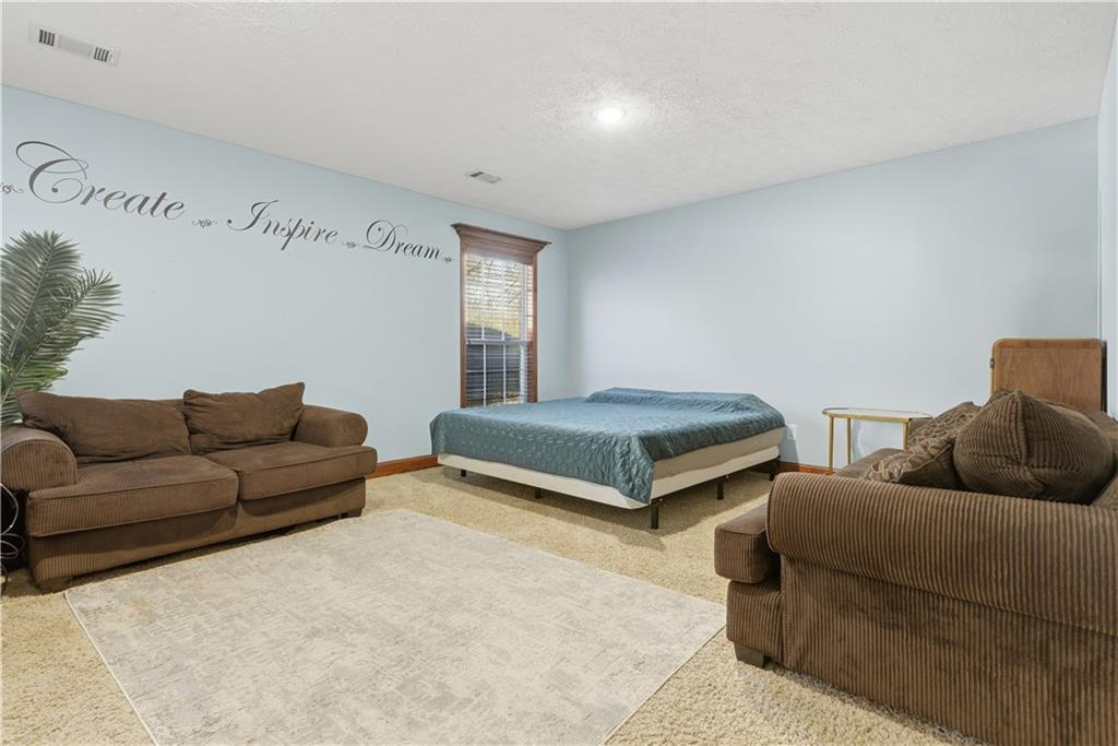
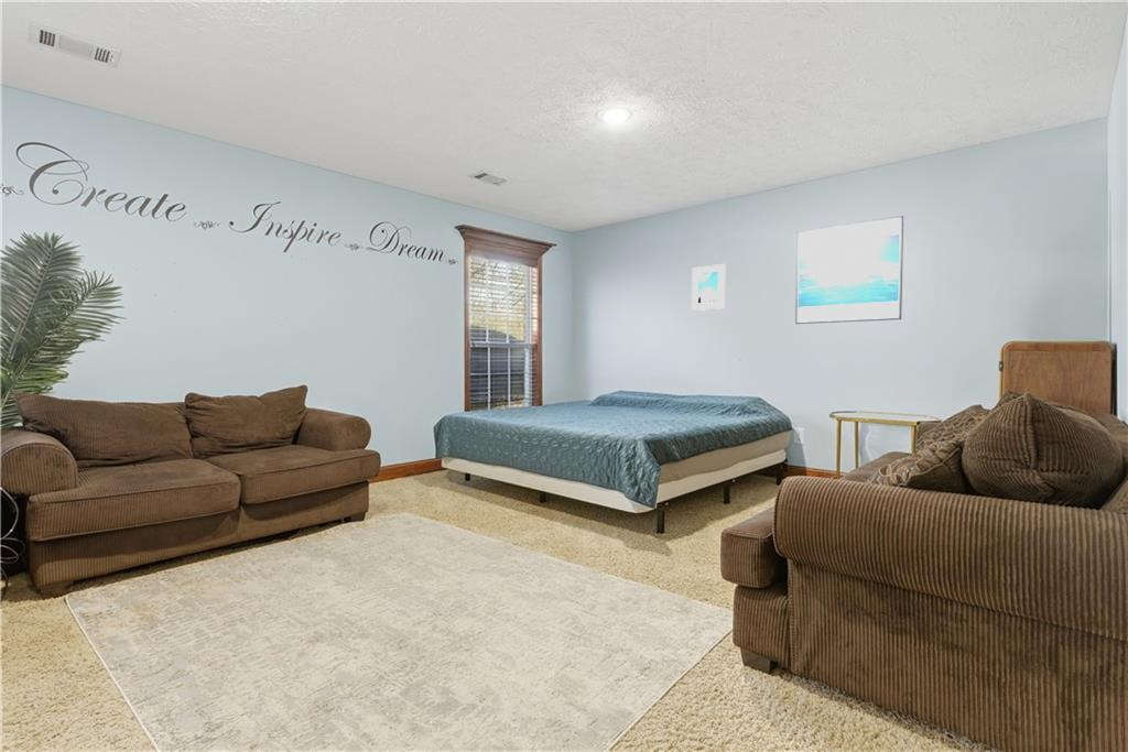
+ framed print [794,215,904,325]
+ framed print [691,263,726,312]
